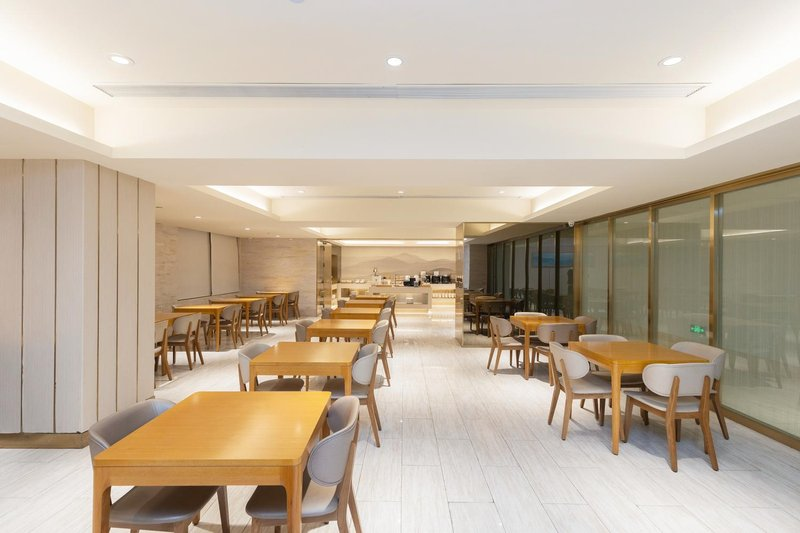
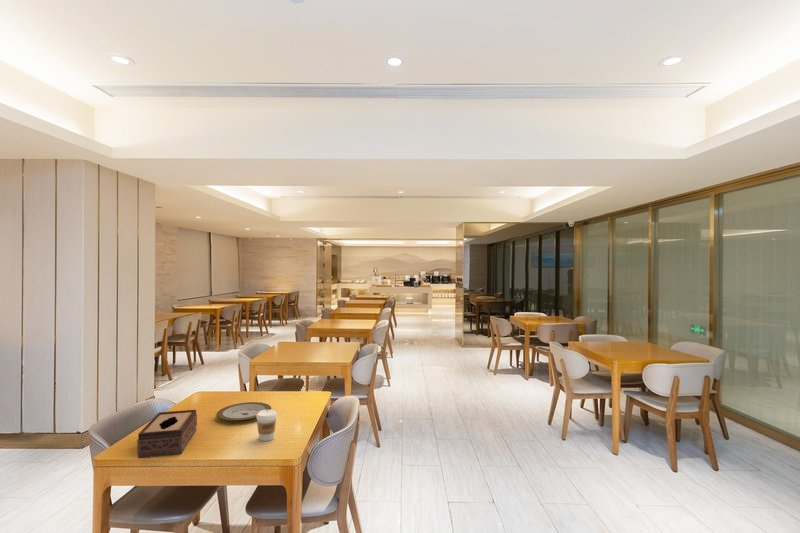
+ plate [216,401,272,422]
+ tissue box [136,409,198,460]
+ coffee cup [255,409,278,442]
